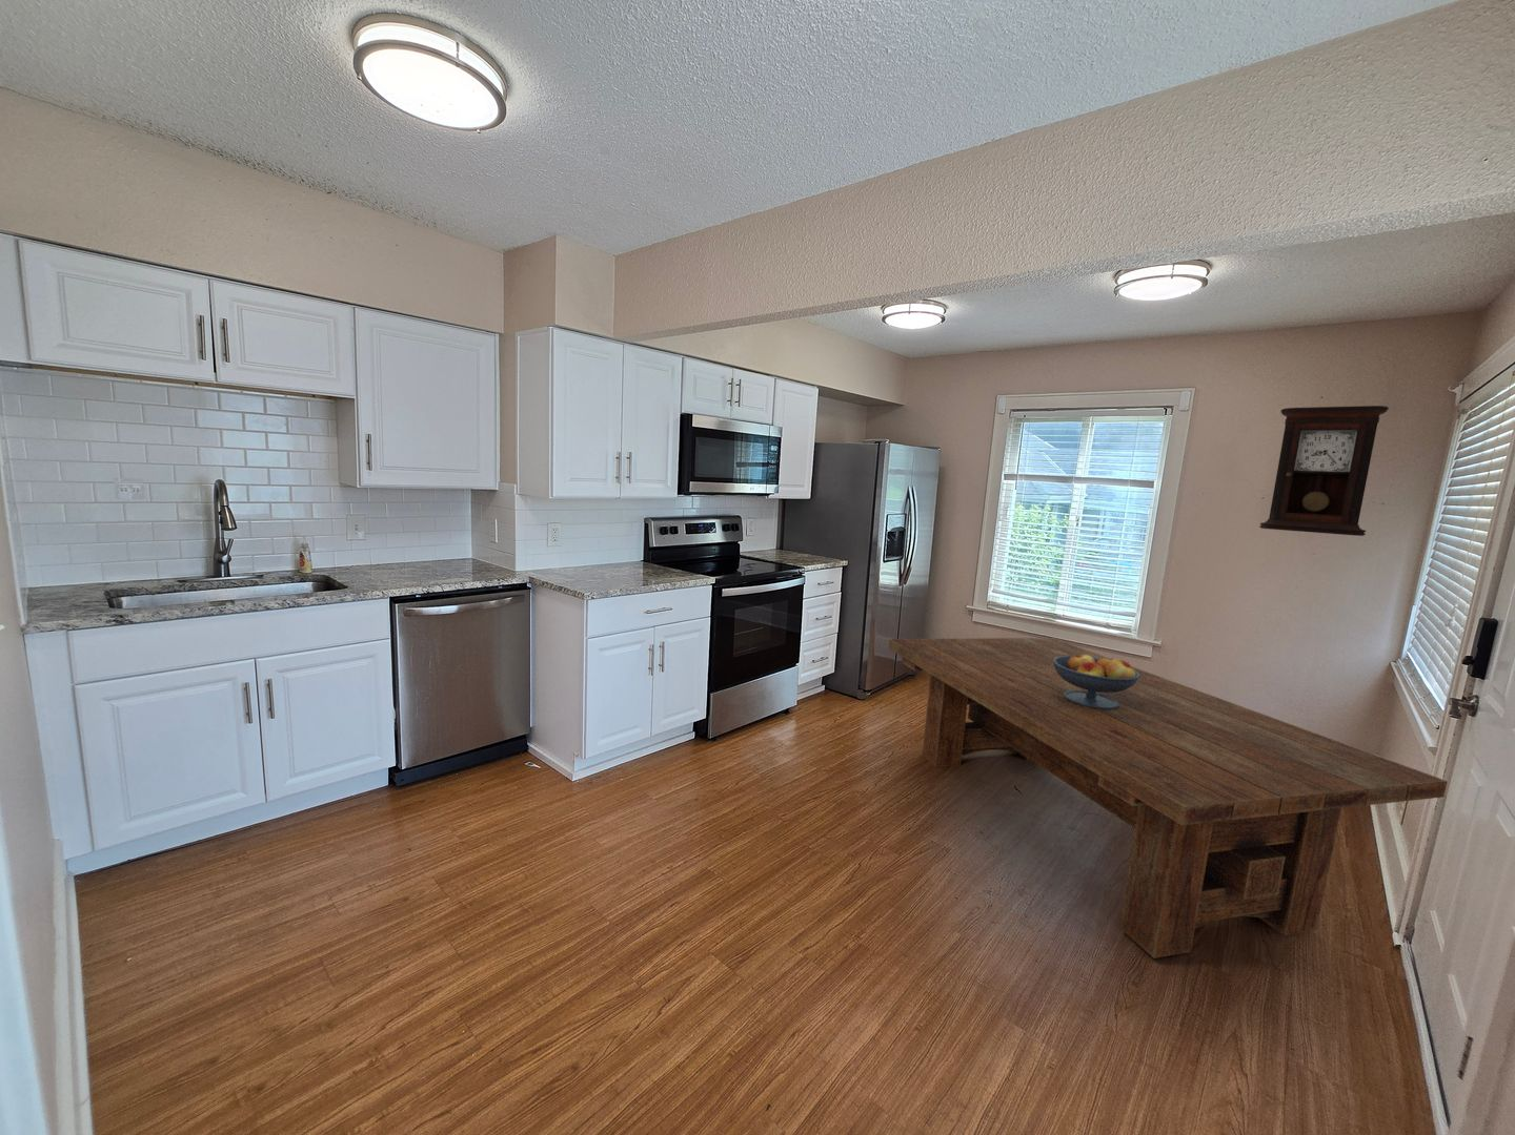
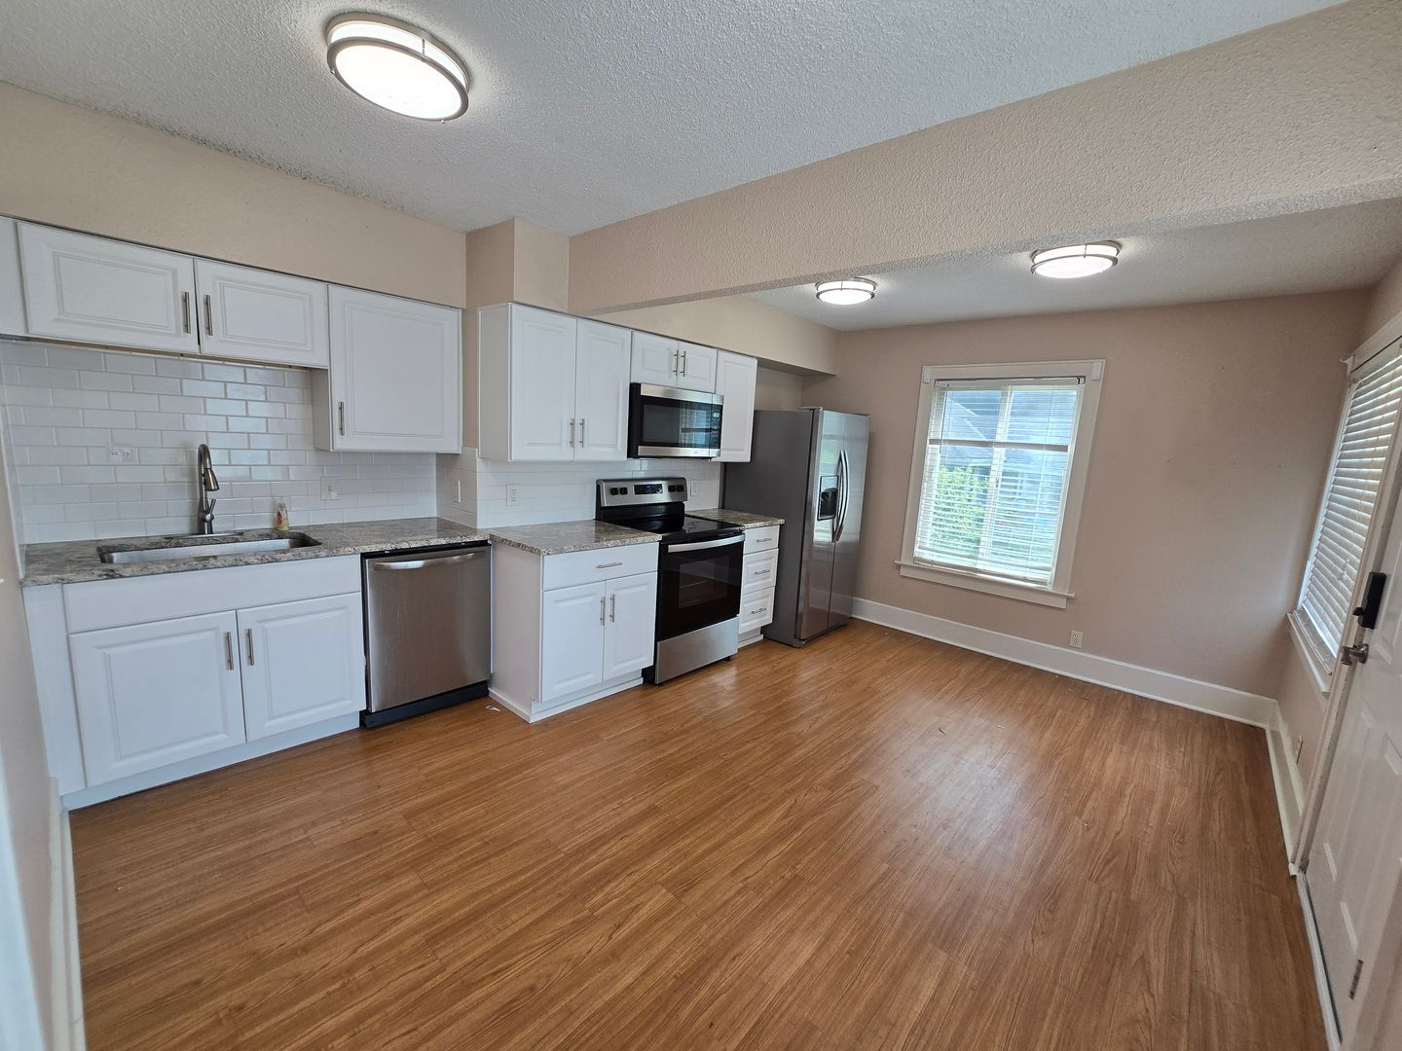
- dining table [888,637,1448,960]
- fruit bowl [1053,652,1139,709]
- pendulum clock [1259,404,1390,537]
